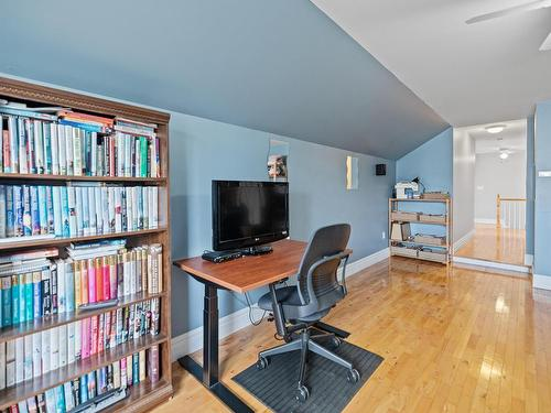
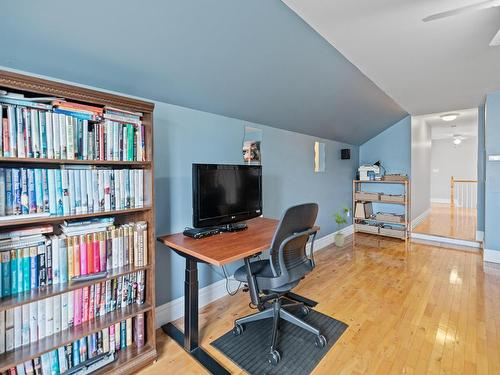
+ house plant [331,205,354,248]
